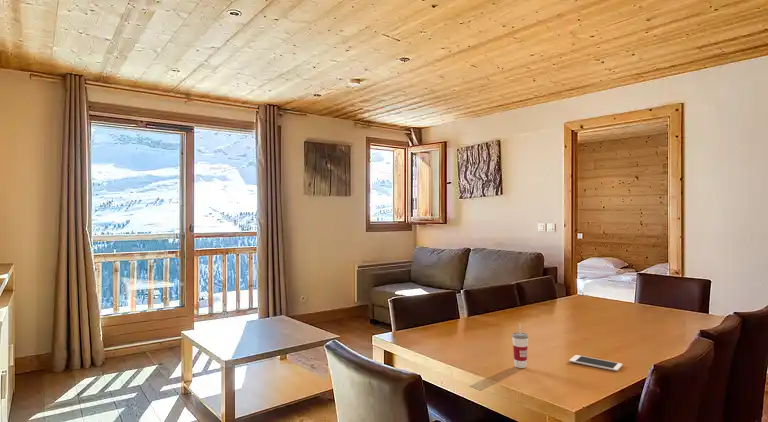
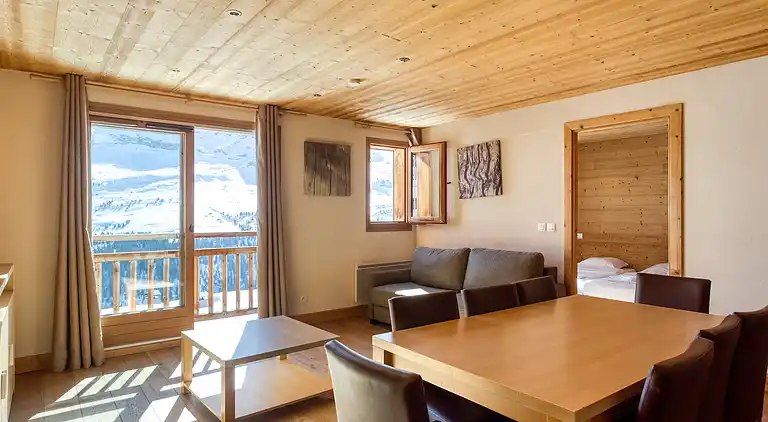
- cup [511,324,529,369]
- cell phone [568,354,623,372]
